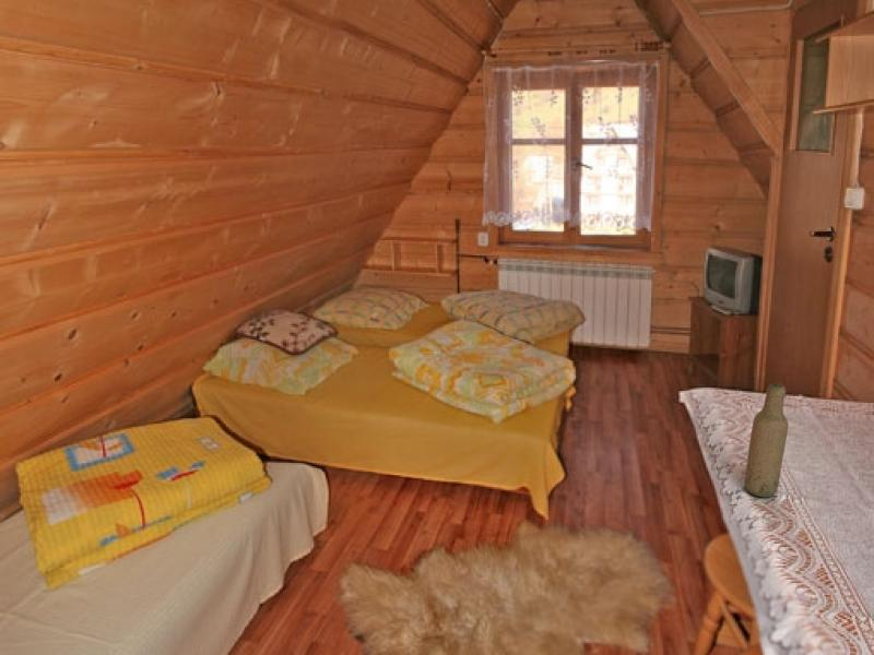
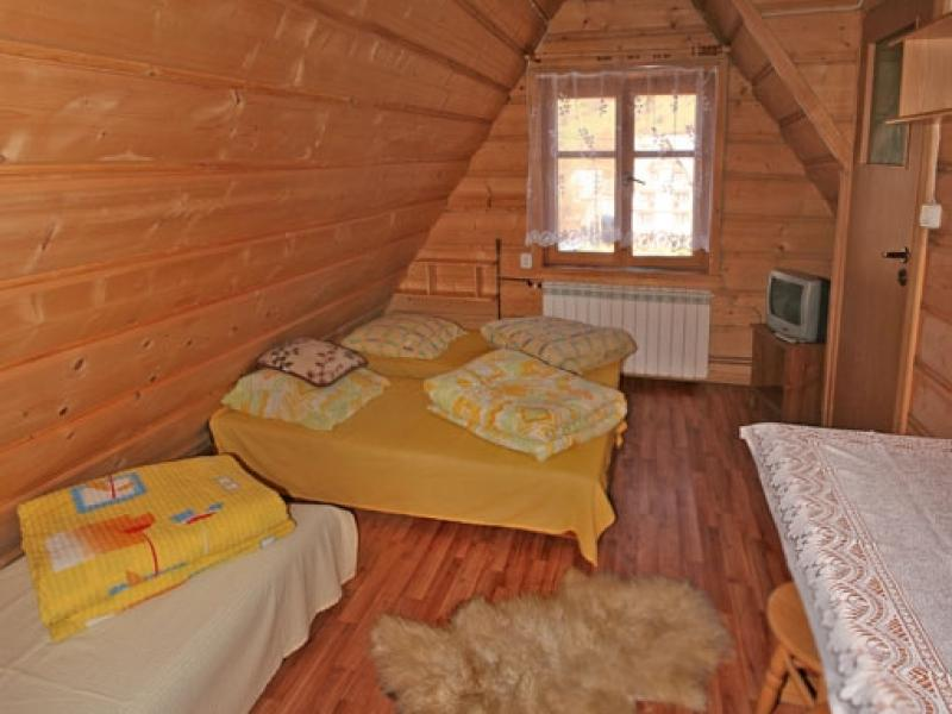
- bottle [743,382,789,498]
